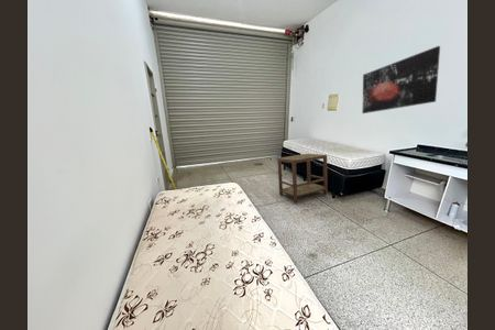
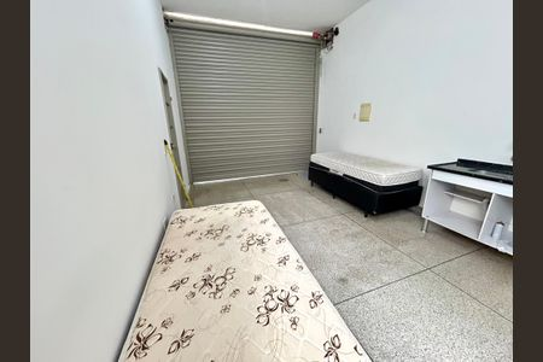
- wall art [361,45,441,114]
- side table [276,153,329,205]
